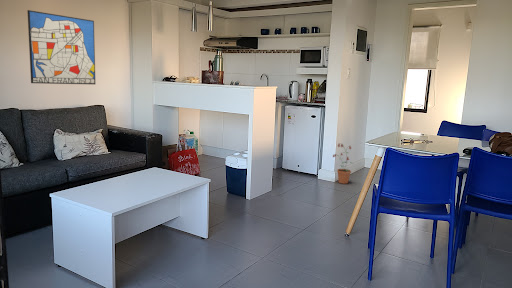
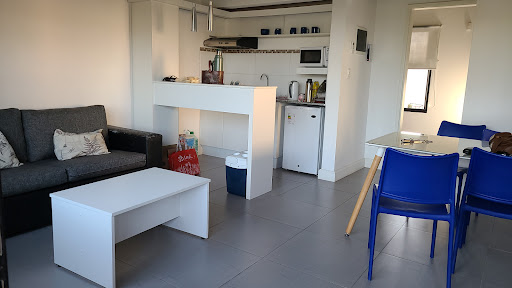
- potted plant [332,142,353,185]
- wall art [26,9,96,85]
